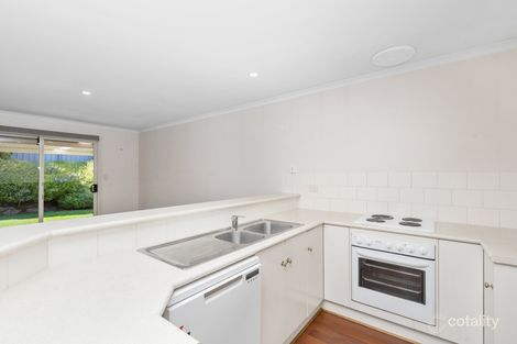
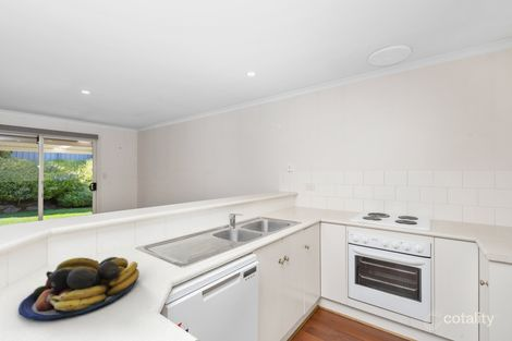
+ fruit bowl [17,256,141,321]
